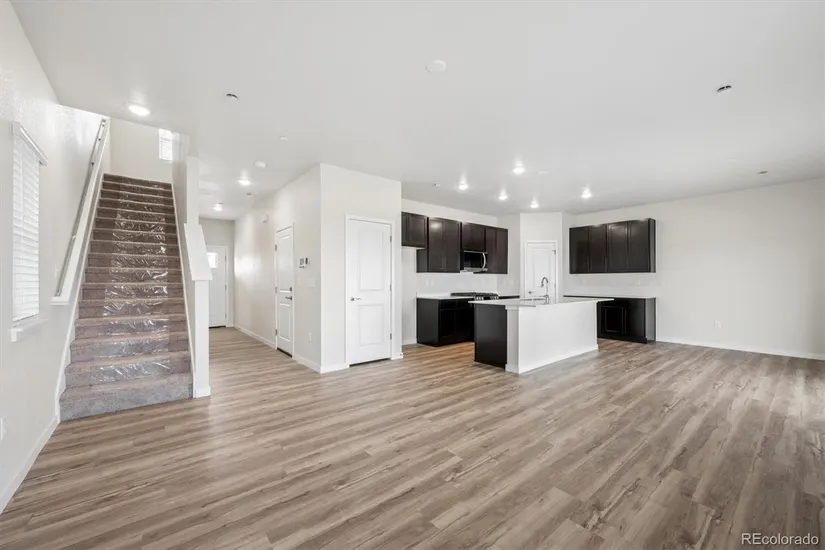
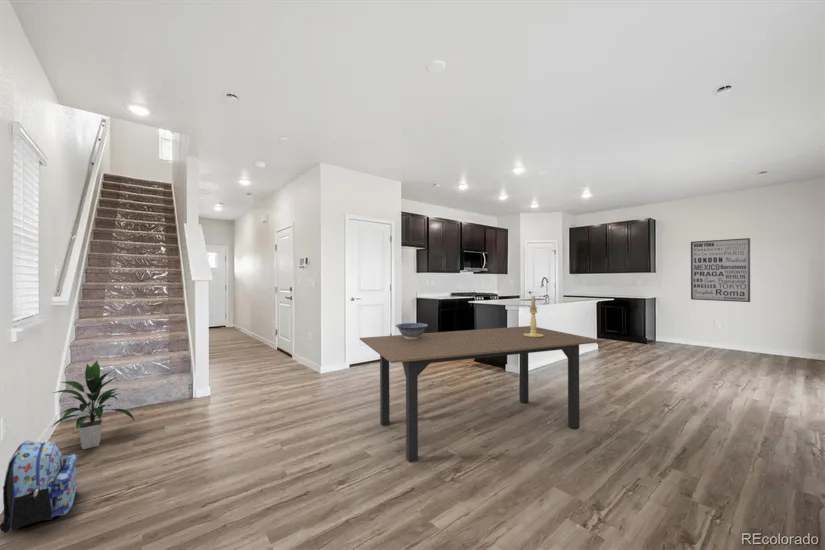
+ backpack [0,439,78,534]
+ wall art [690,237,751,303]
+ dining table [359,325,605,463]
+ decorative bowl [394,322,429,339]
+ indoor plant [52,360,136,450]
+ candle holder [523,296,544,338]
